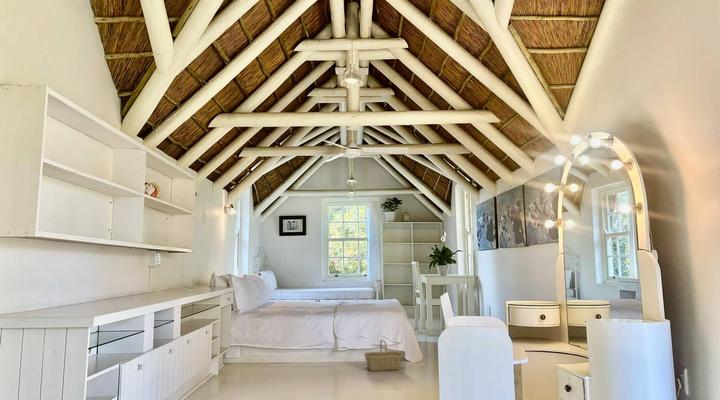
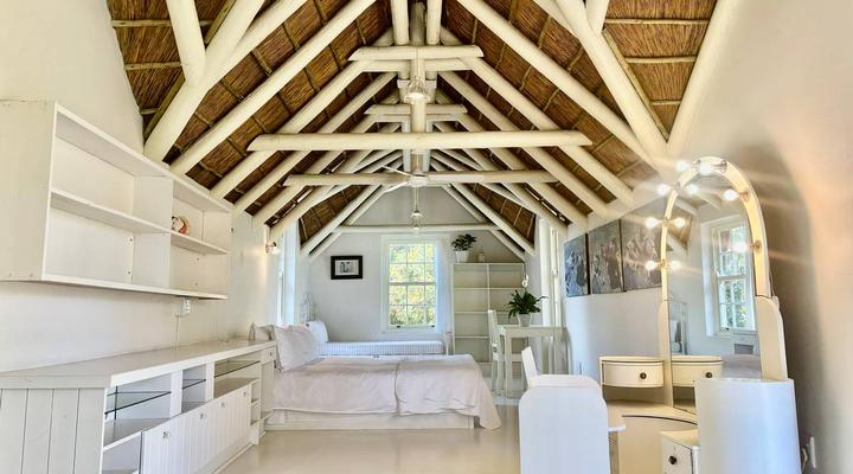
- basket [363,339,404,372]
